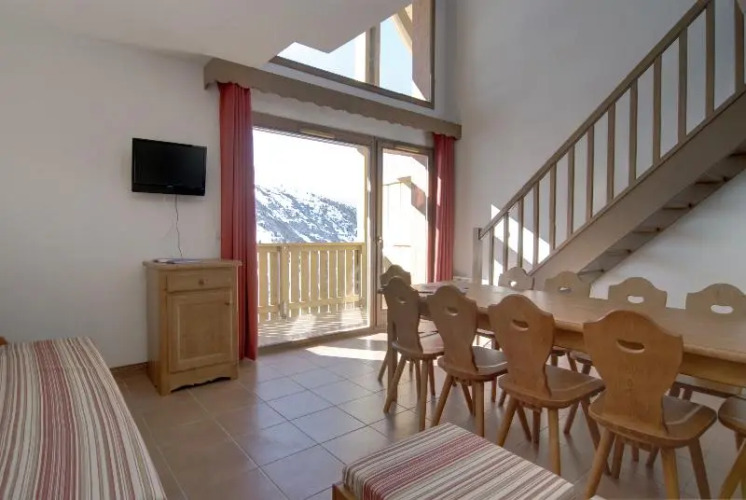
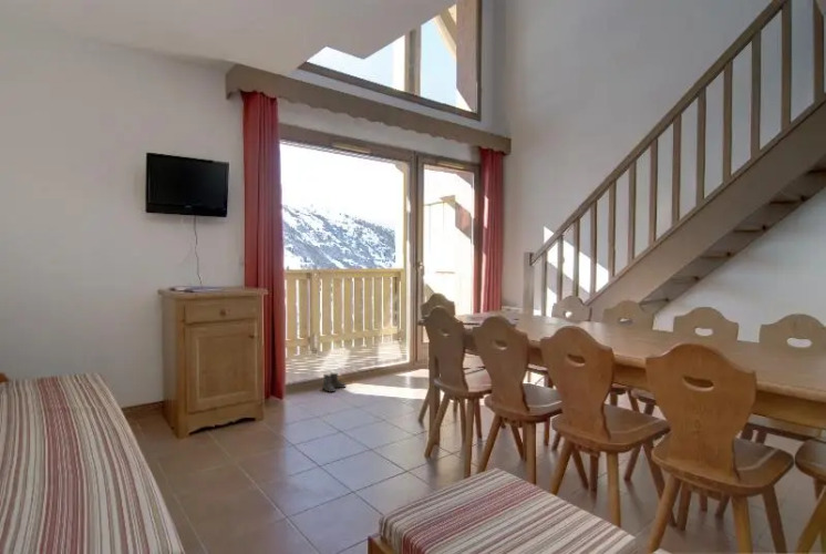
+ boots [320,372,347,393]
